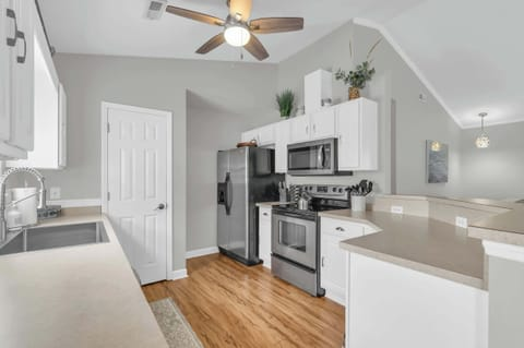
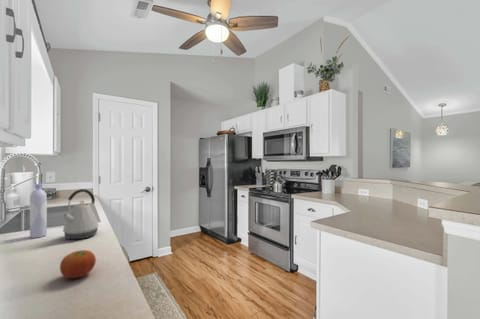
+ bottle [29,183,48,239]
+ kettle [61,188,100,240]
+ fruit [59,249,97,279]
